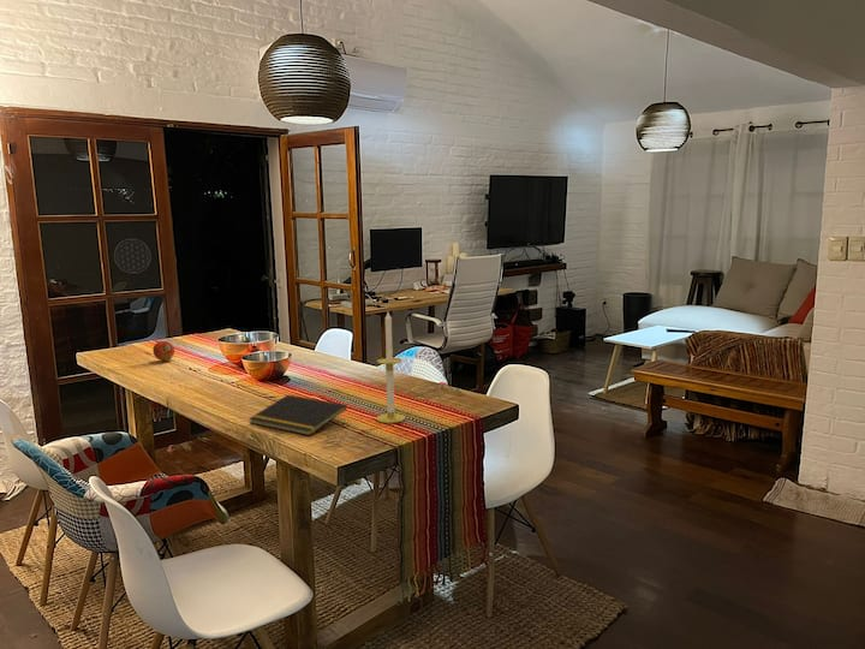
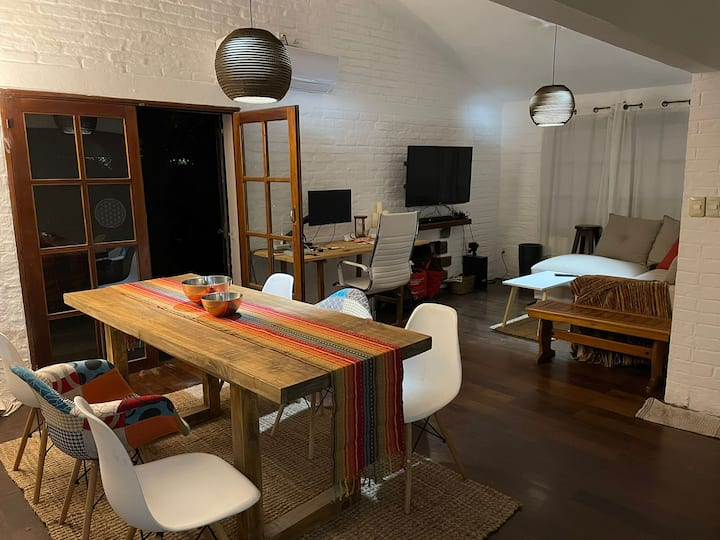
- notepad [247,393,348,436]
- candle [375,311,406,424]
- fruit [151,340,175,362]
